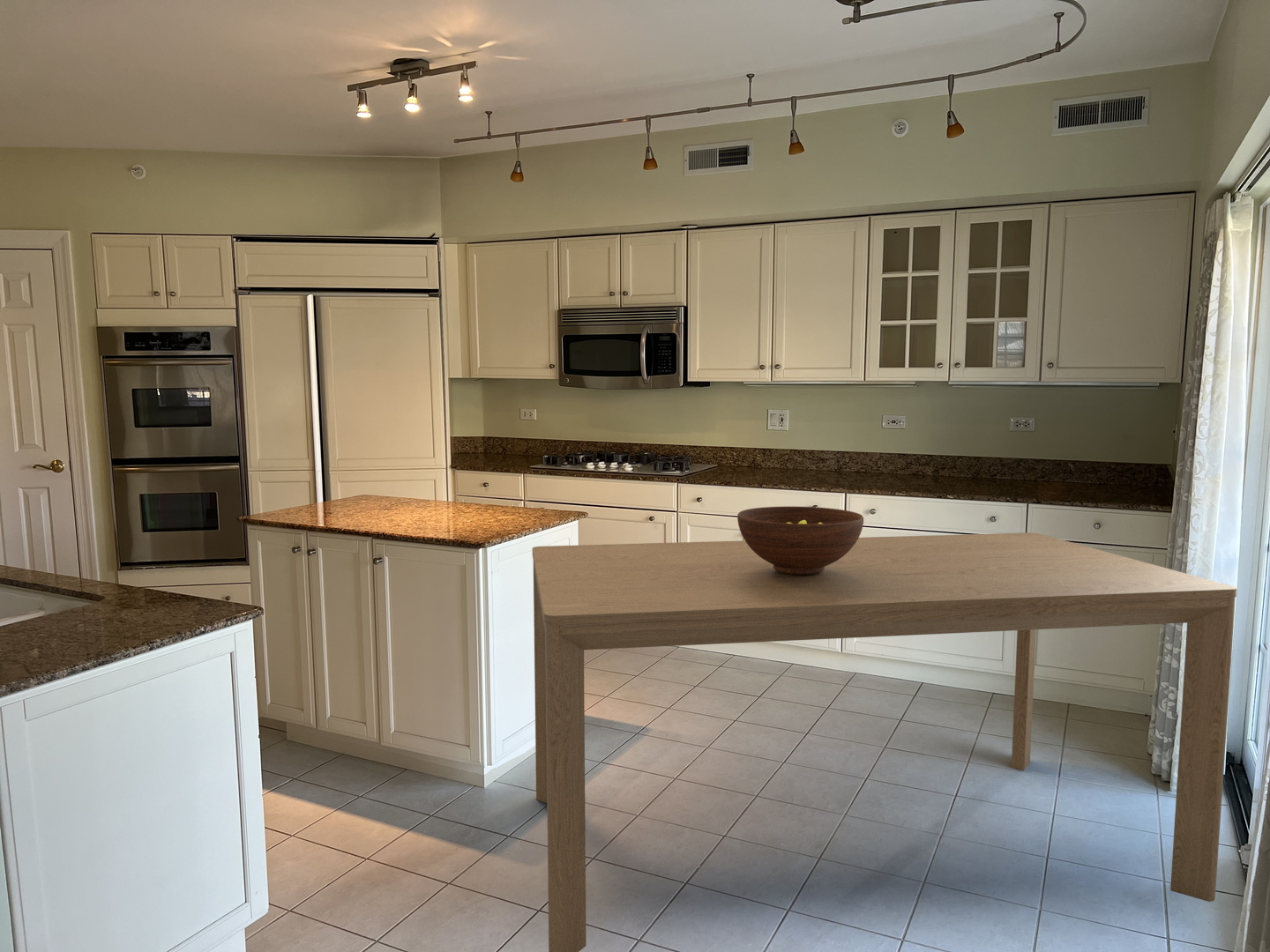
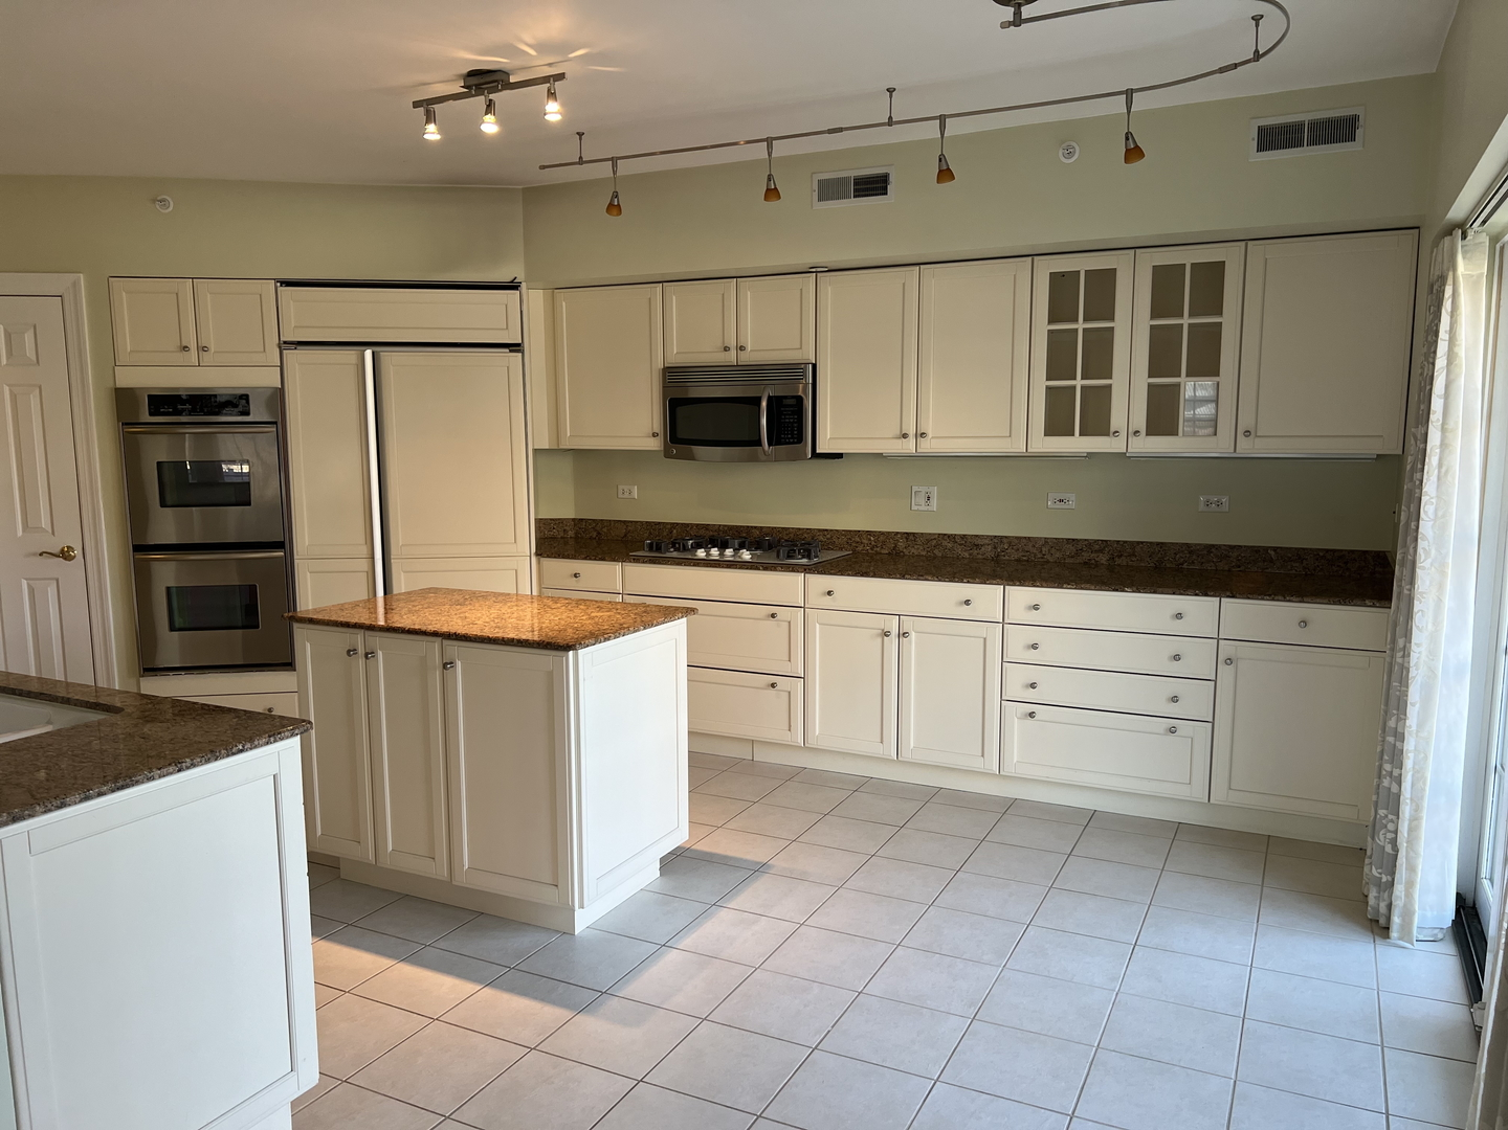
- dining table [532,532,1238,952]
- fruit bowl [736,506,864,575]
